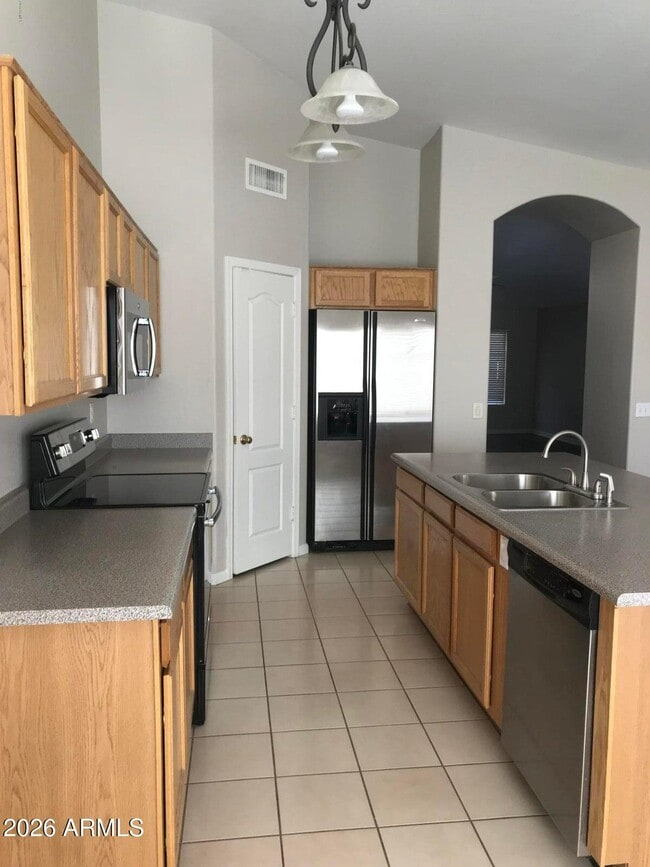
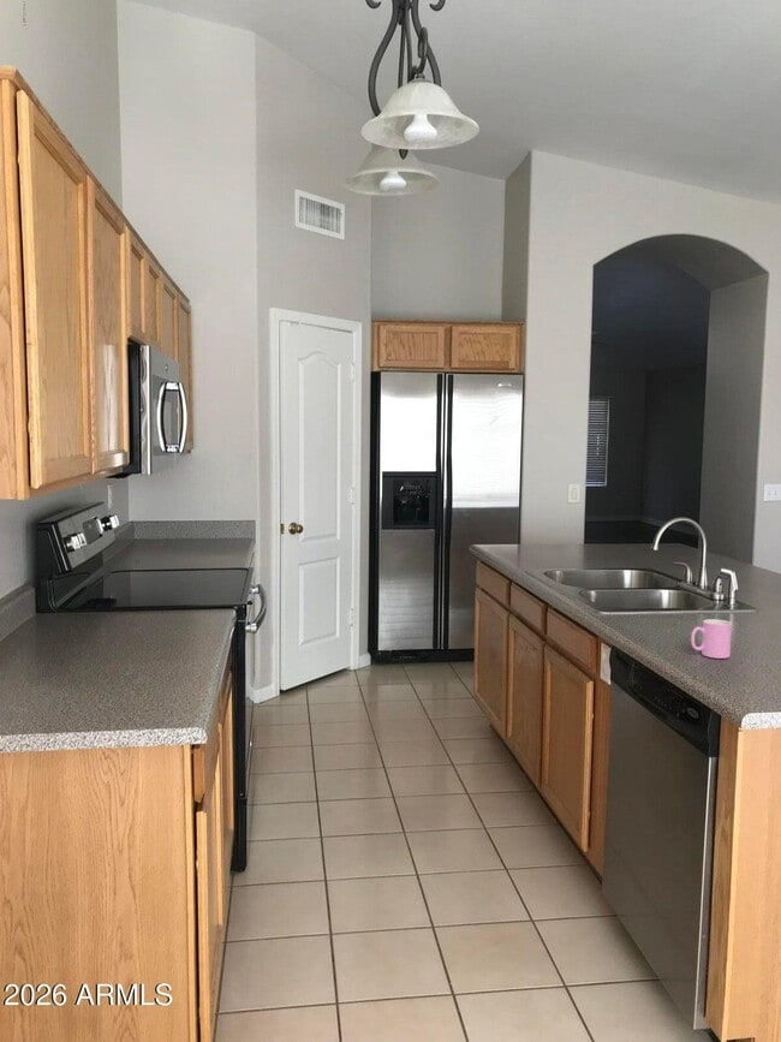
+ cup [690,618,733,660]
